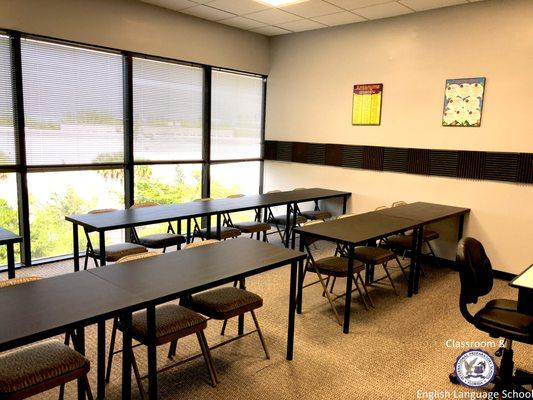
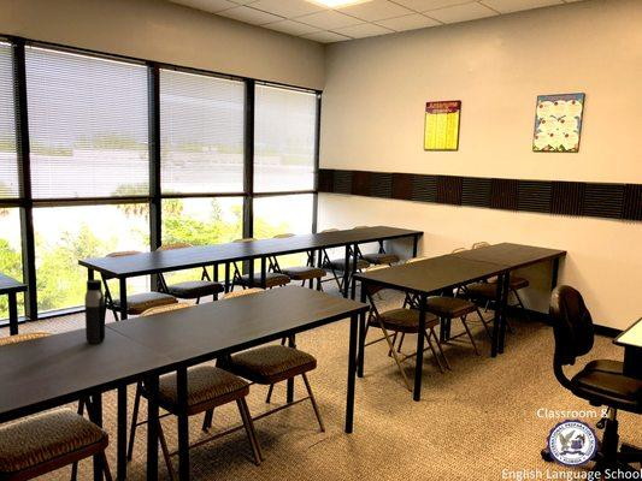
+ water bottle [83,279,106,345]
